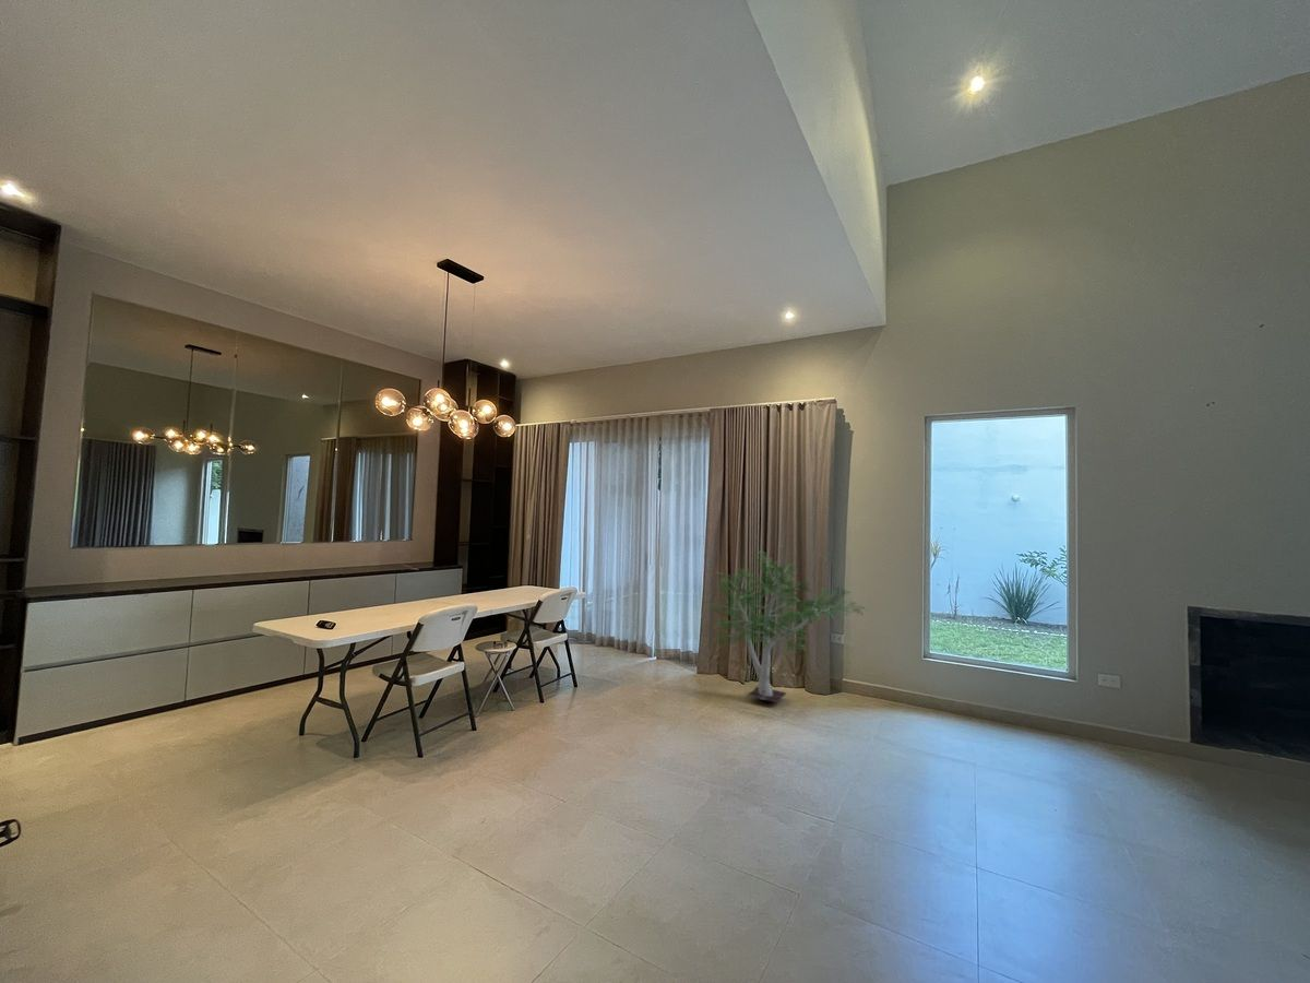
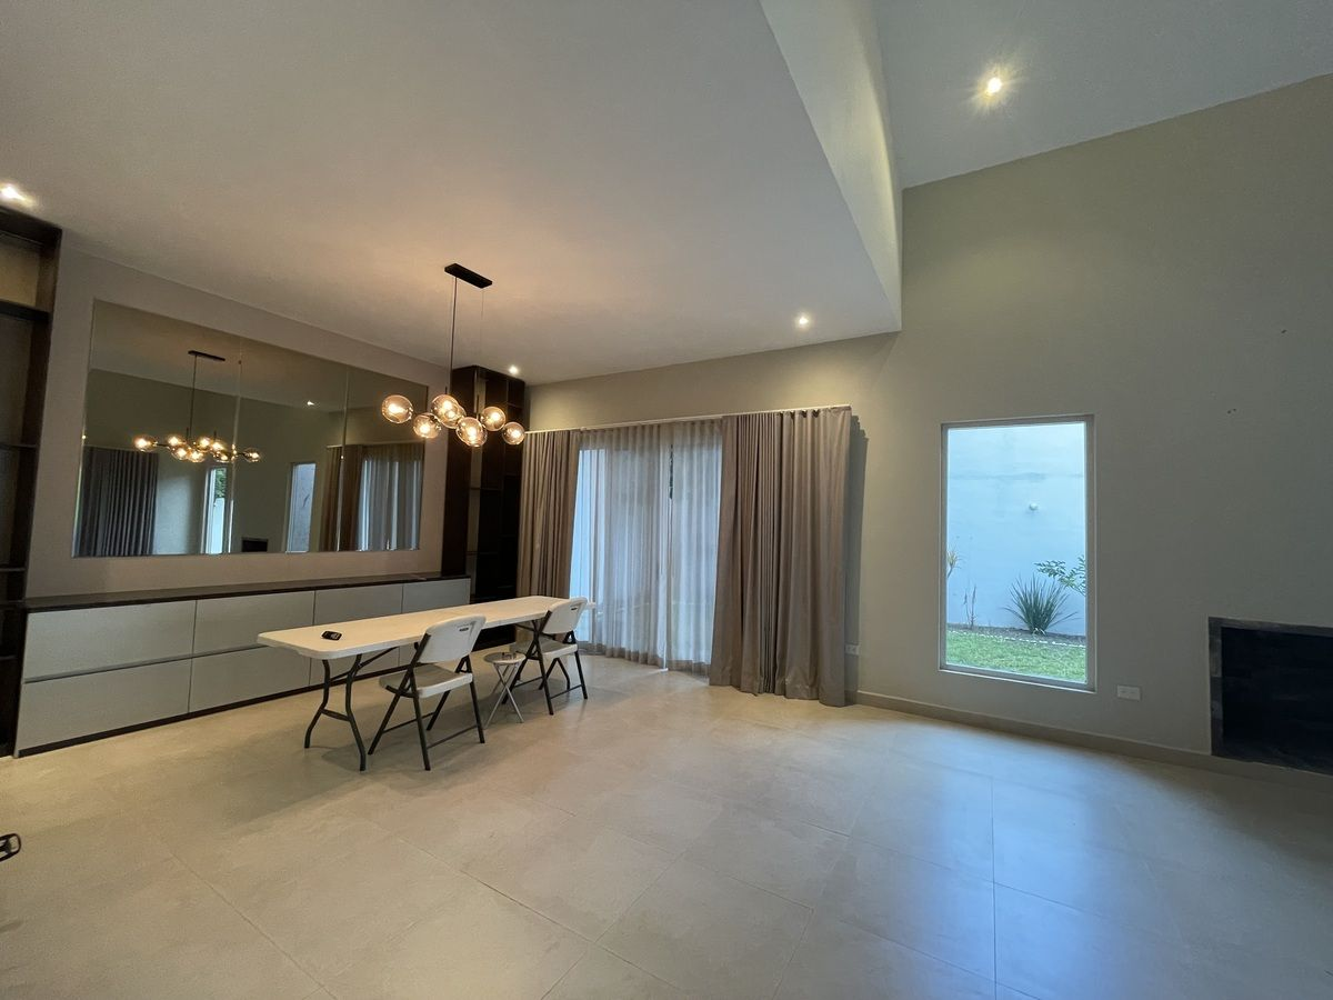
- potted tree [705,548,869,703]
